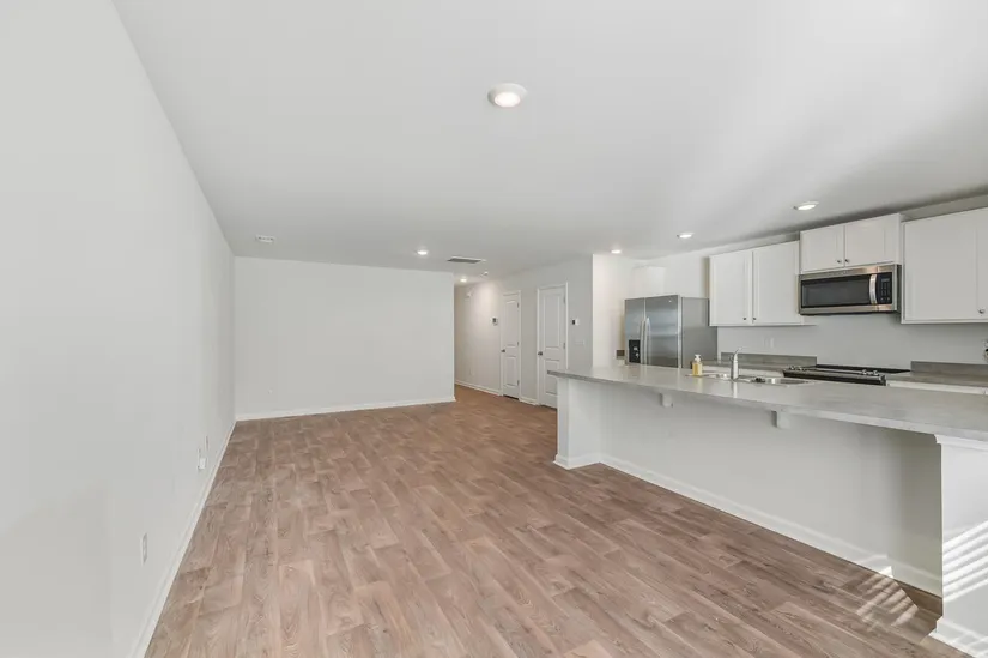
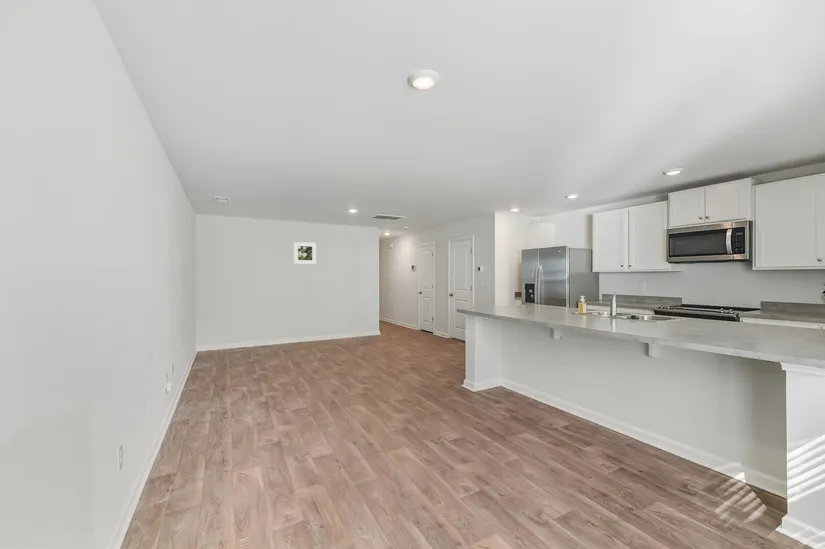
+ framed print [293,241,317,265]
